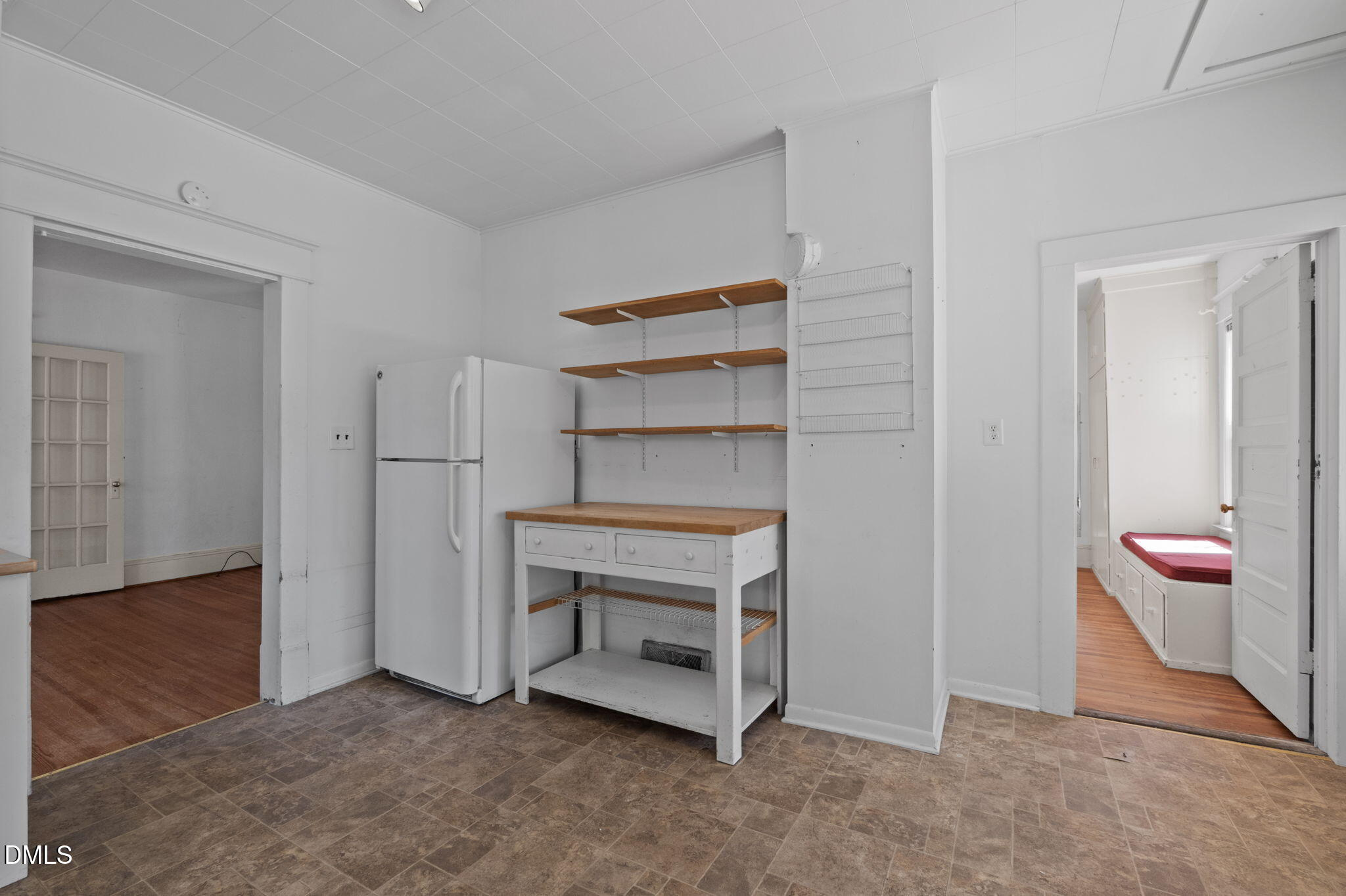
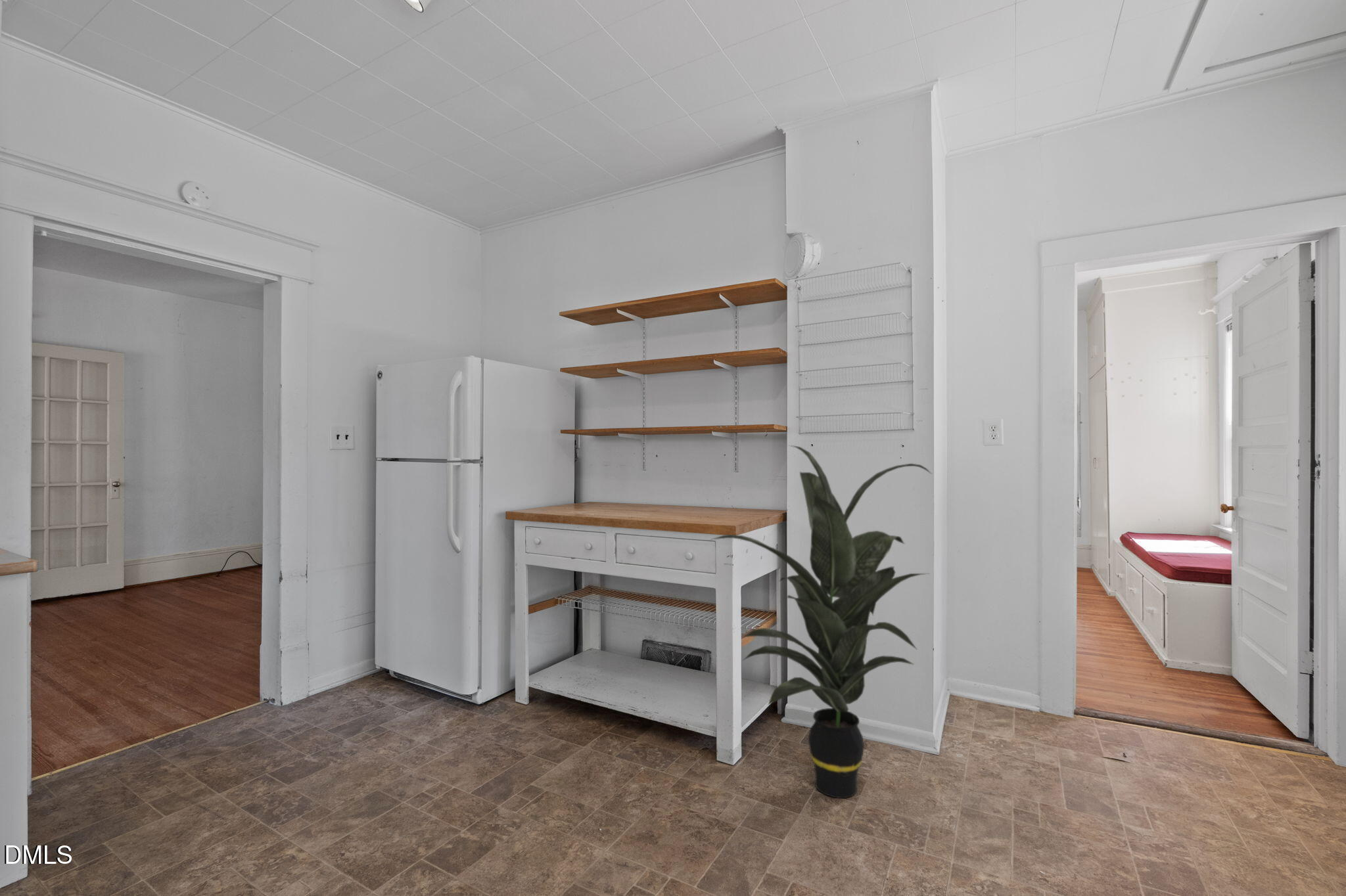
+ indoor plant [710,445,933,799]
